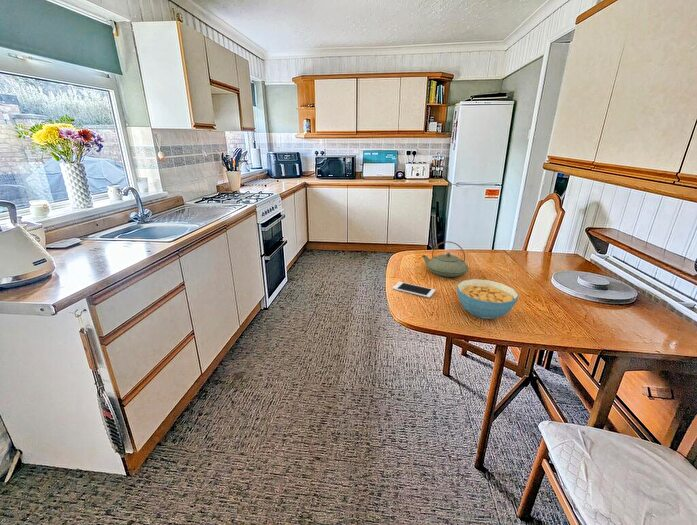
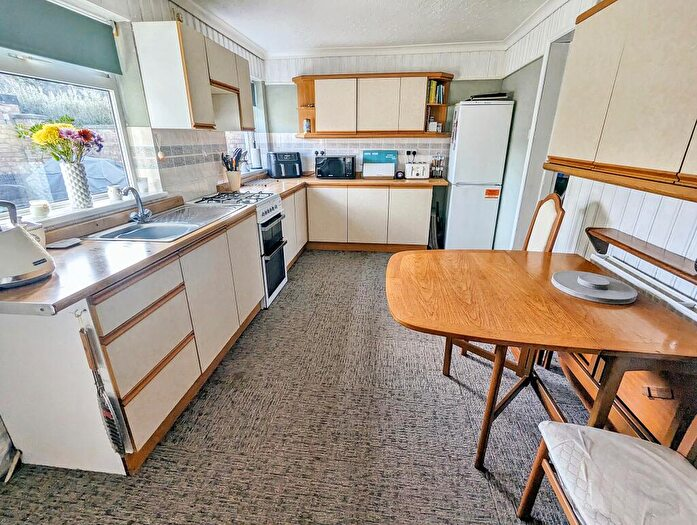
- cereal bowl [456,278,520,320]
- cell phone [391,281,436,299]
- teapot [421,240,470,278]
